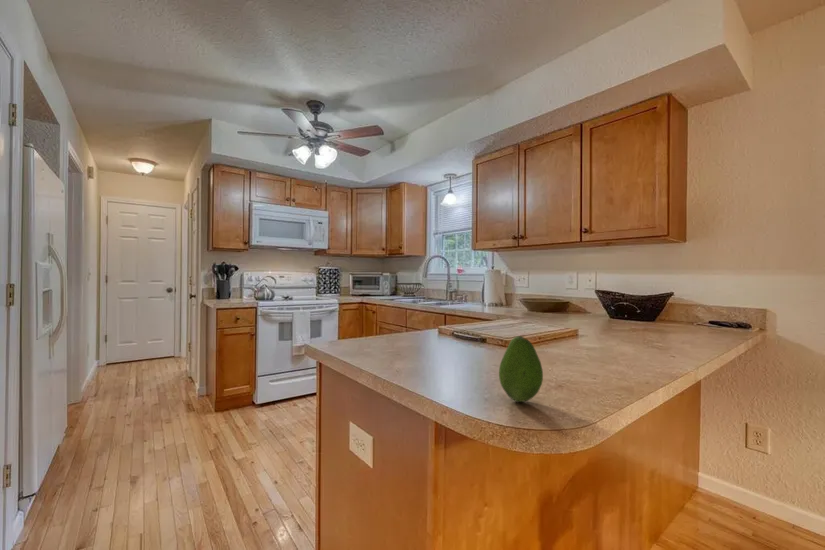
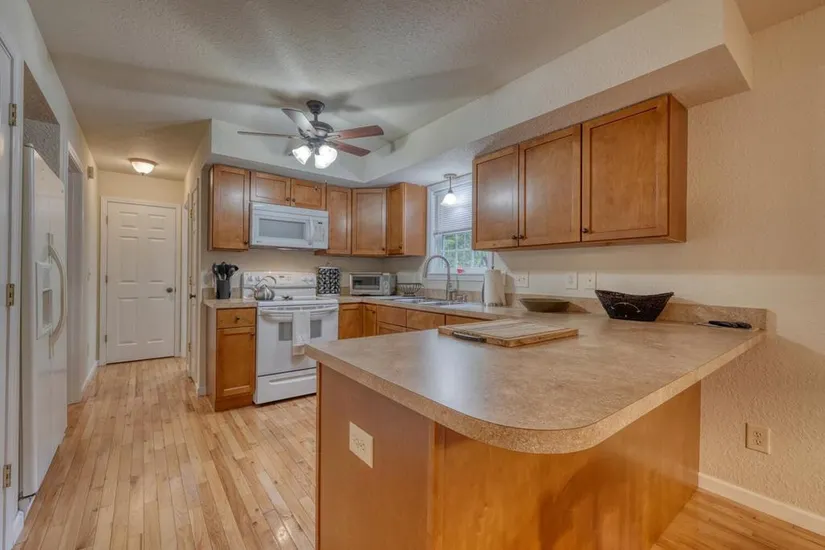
- fruit [498,335,544,403]
